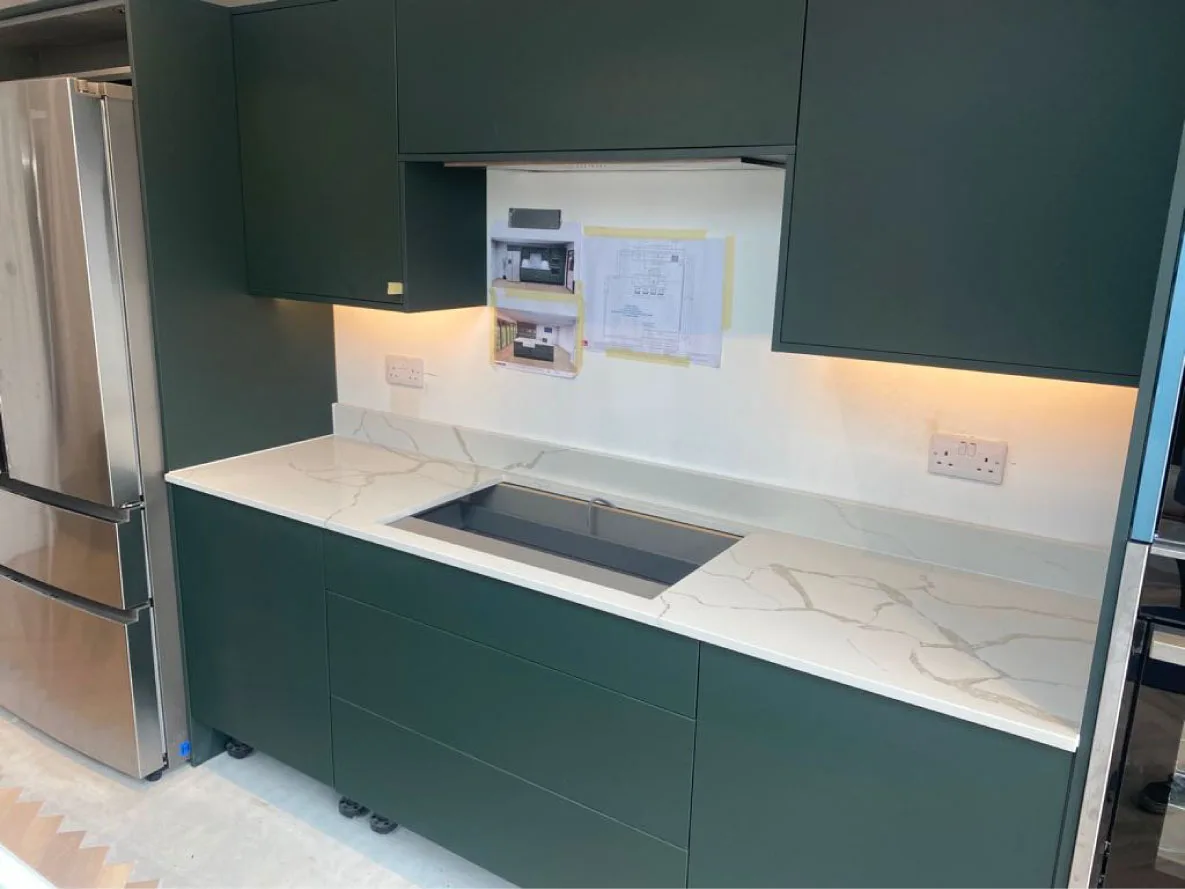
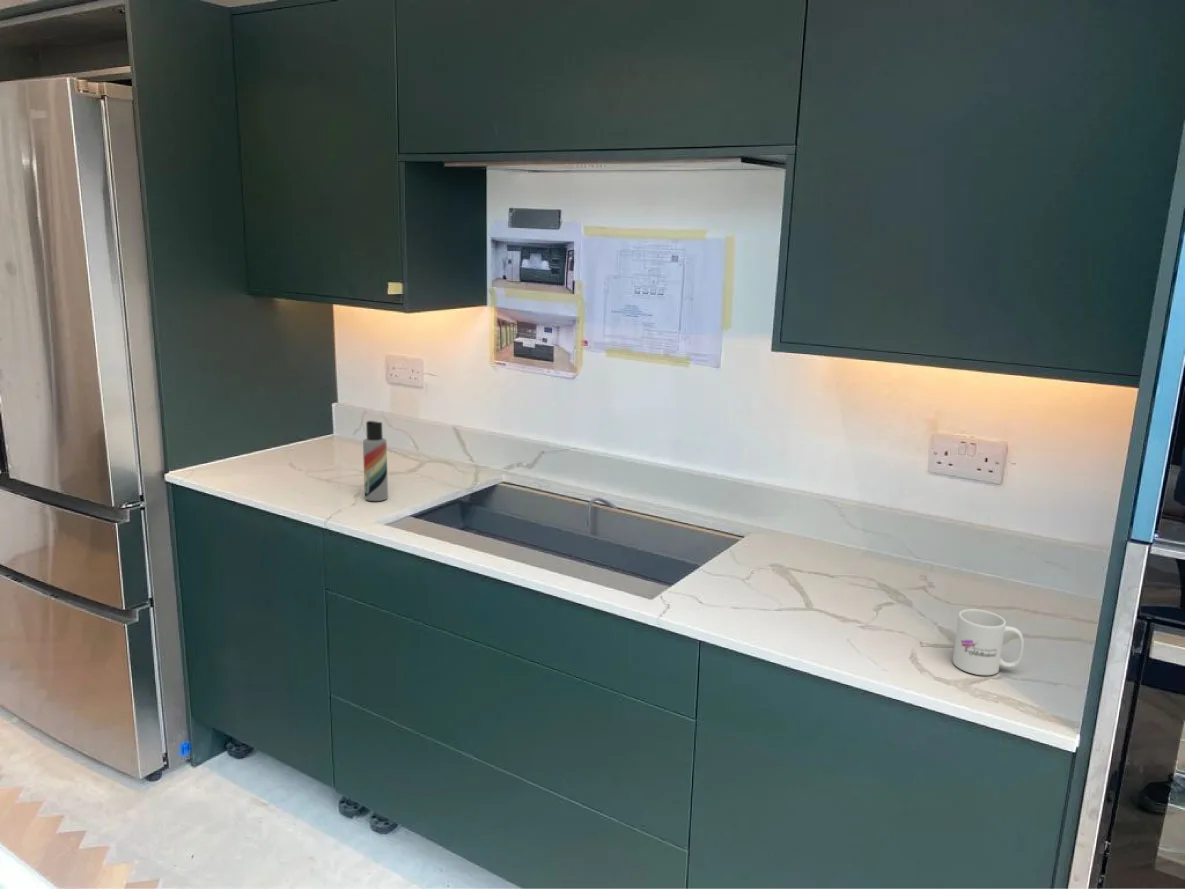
+ mug [952,608,1025,676]
+ lotion bottle [362,420,389,502]
